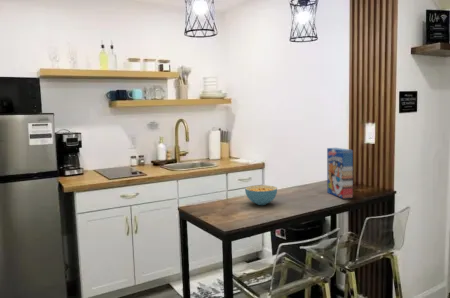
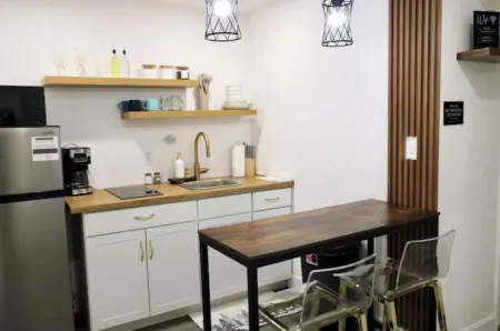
- cereal box [326,147,354,200]
- cereal bowl [244,184,278,206]
